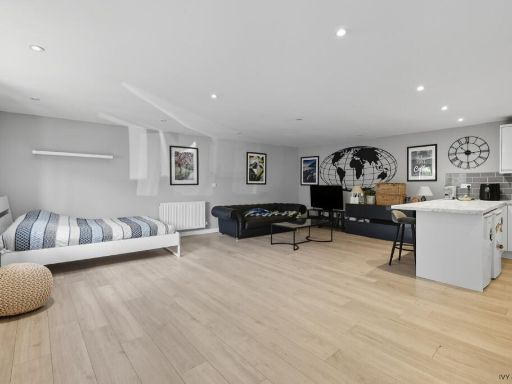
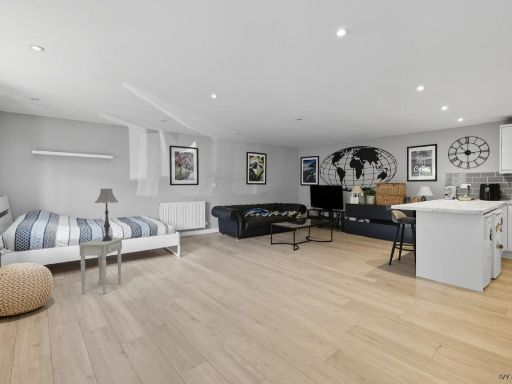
+ table lamp [94,188,119,242]
+ nightstand [77,237,125,295]
